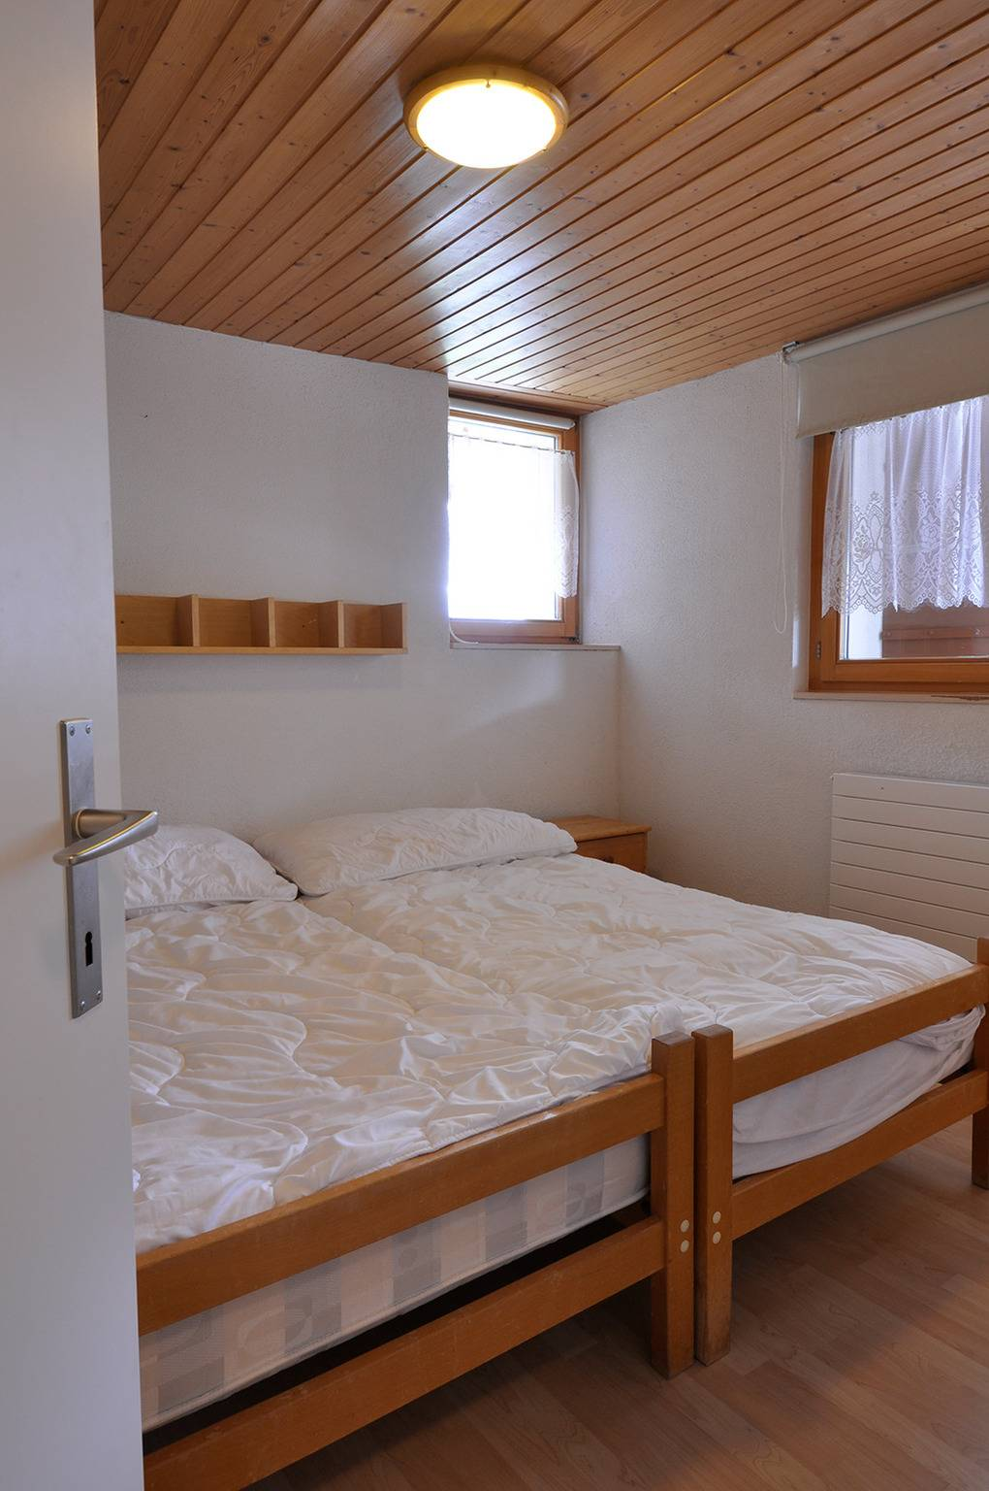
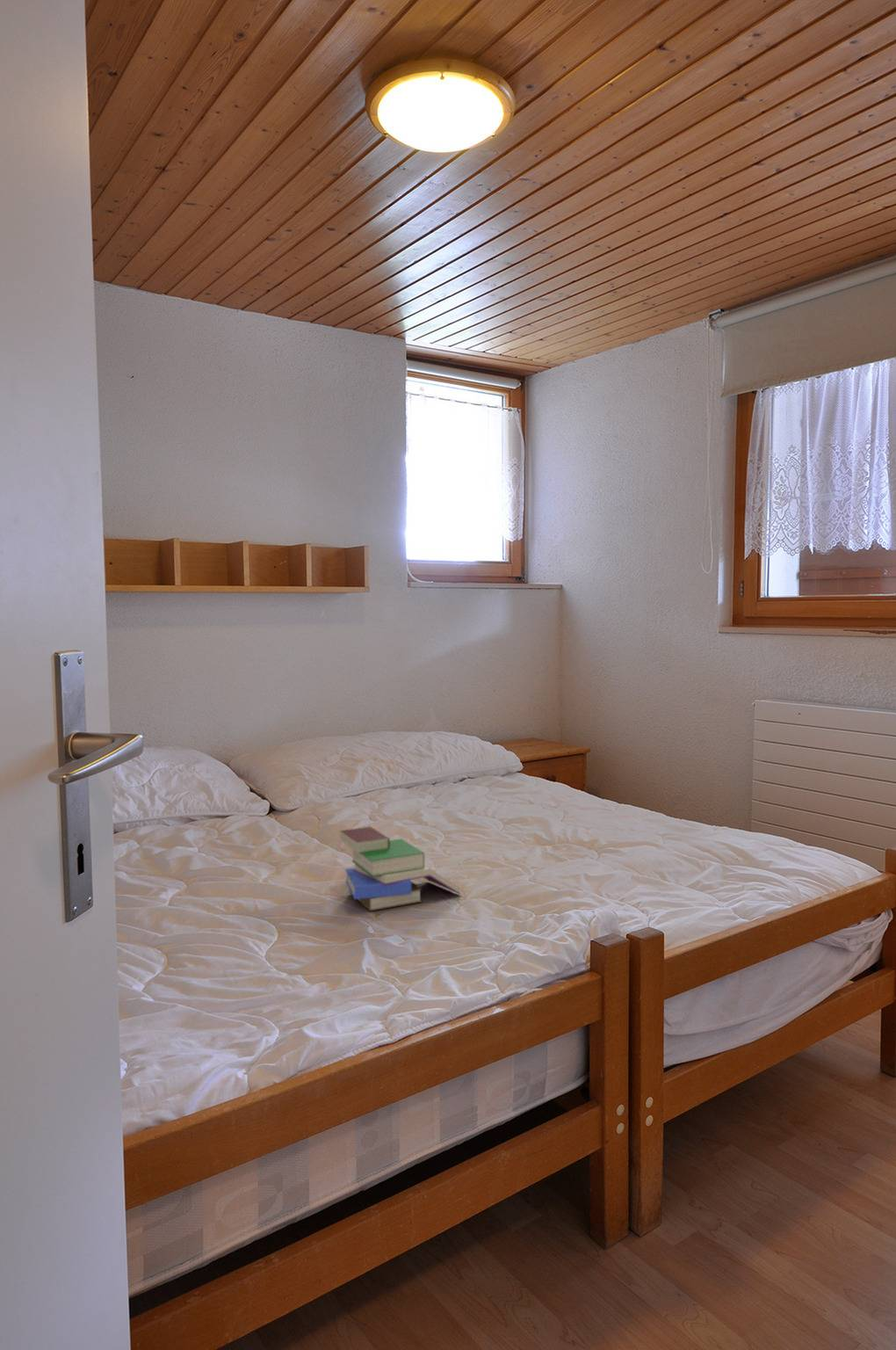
+ book [339,826,462,912]
